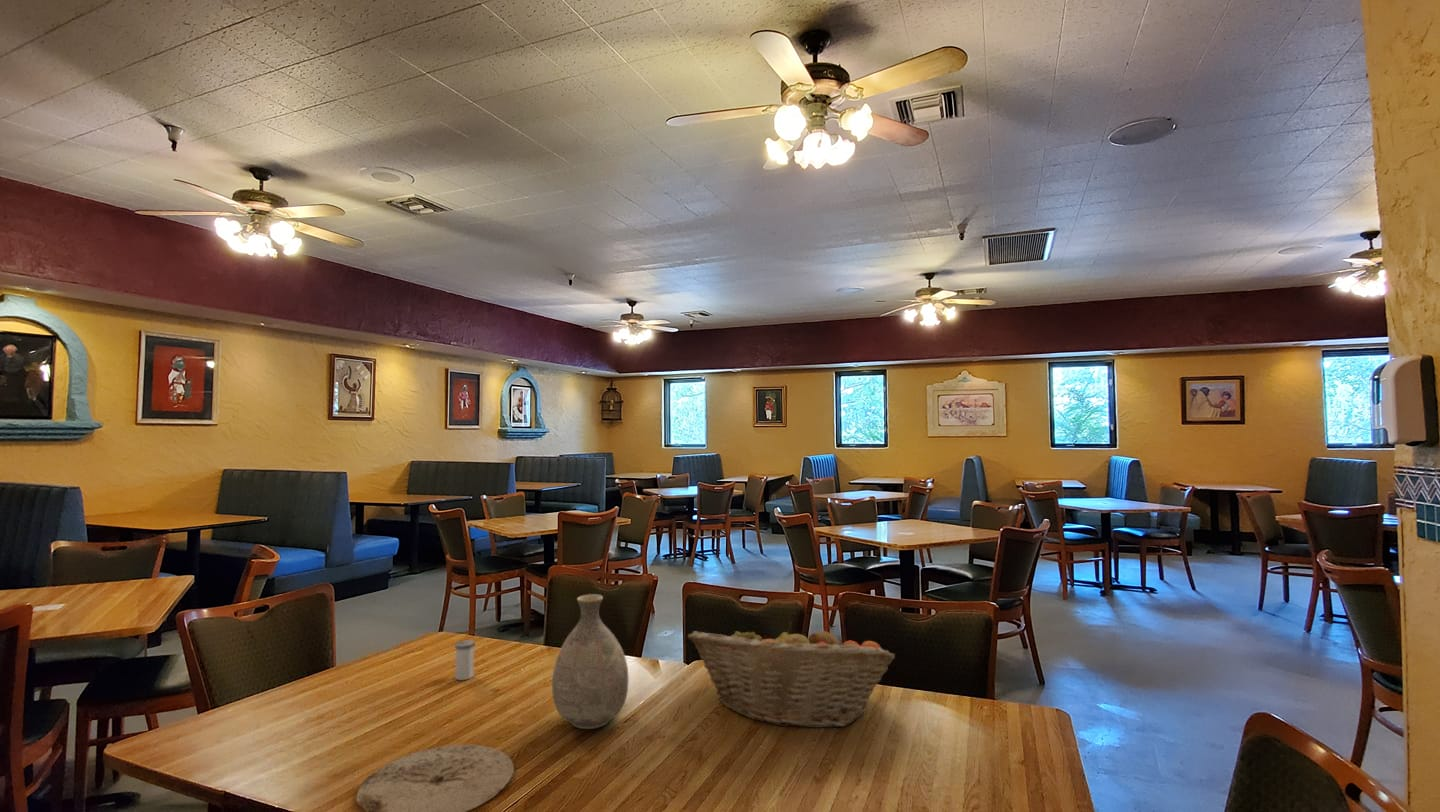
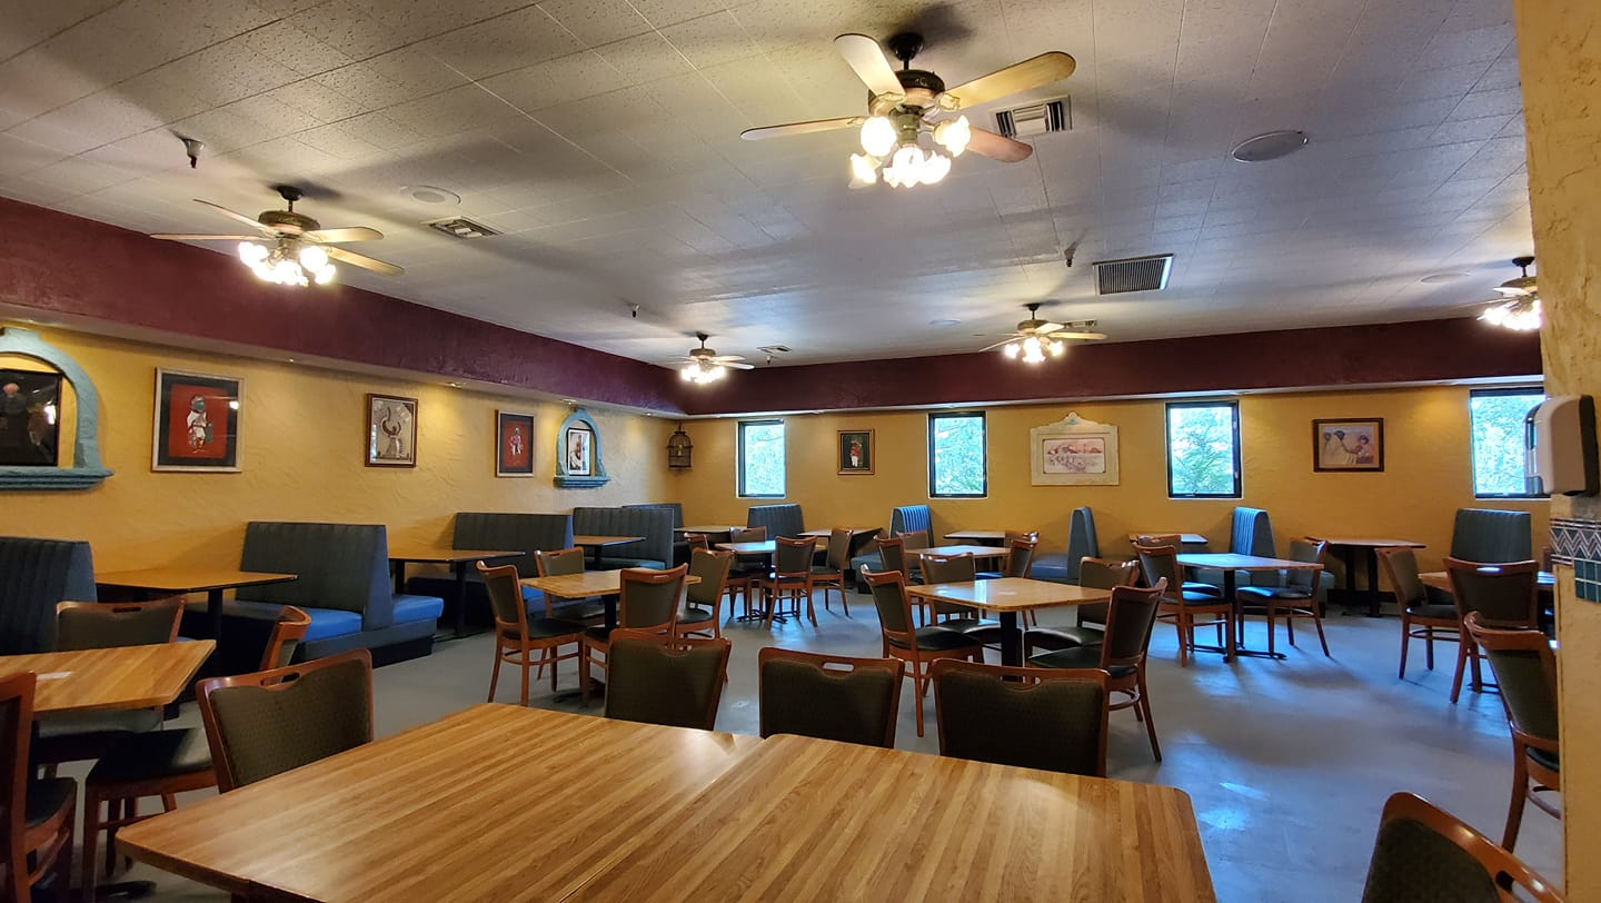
- fruit basket [687,620,896,729]
- salt shaker [454,639,476,681]
- vase [551,593,630,730]
- plate [355,743,515,812]
